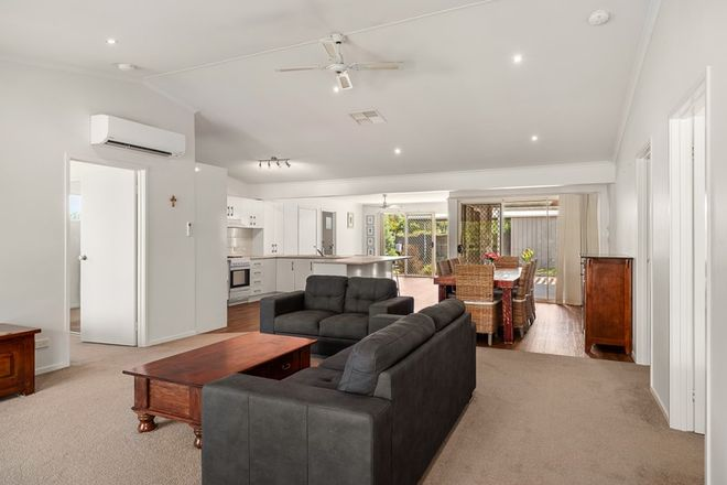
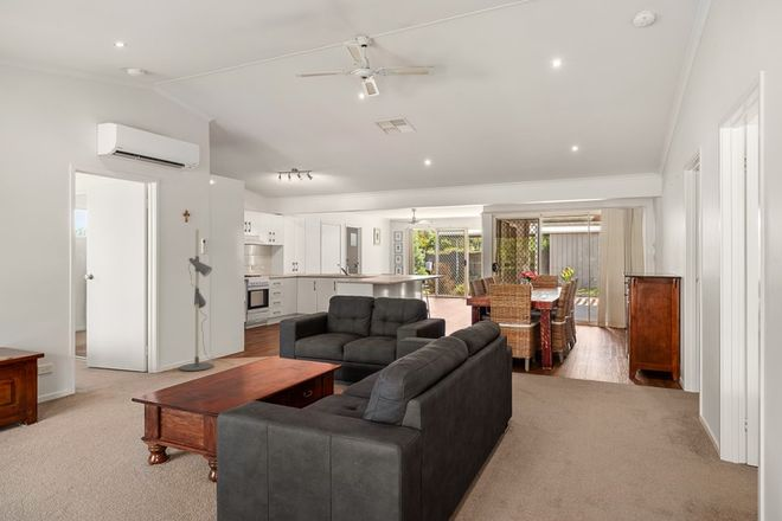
+ floor lamp [179,227,233,372]
